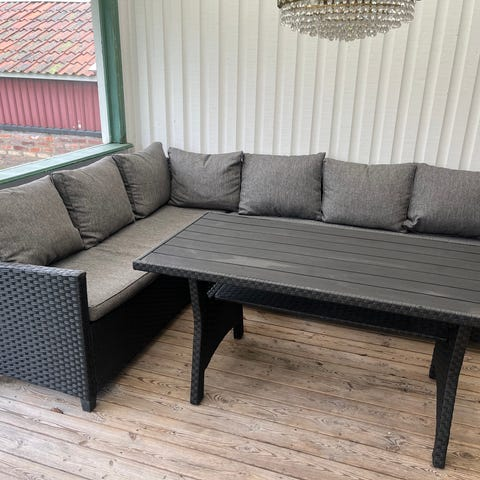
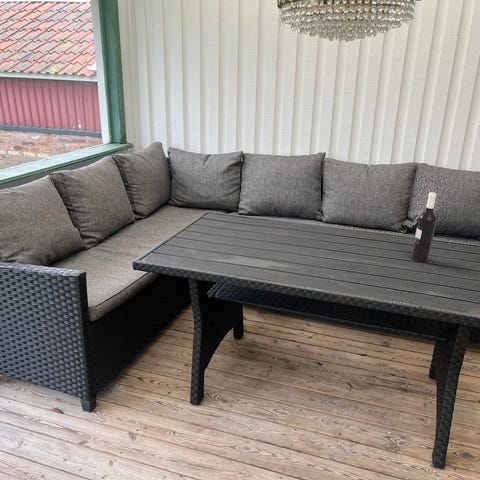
+ wine bottle [411,191,438,263]
